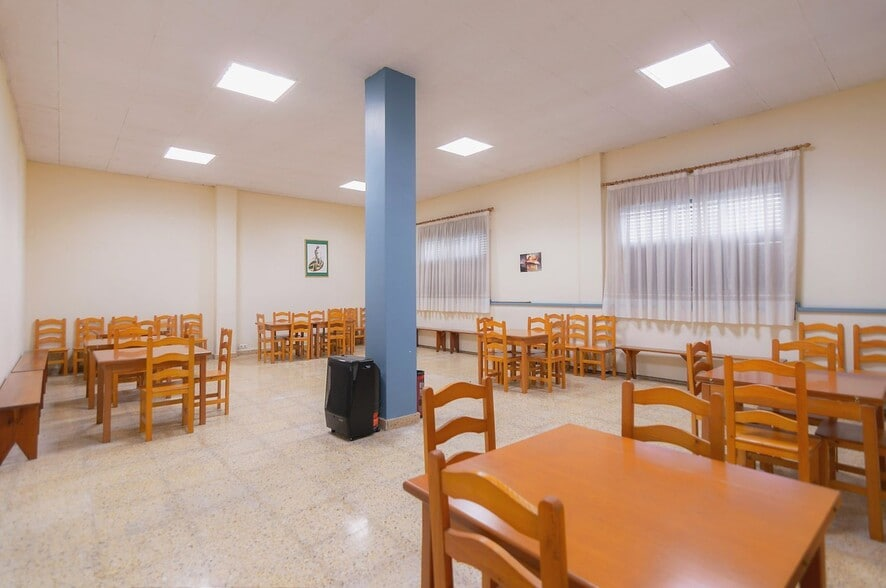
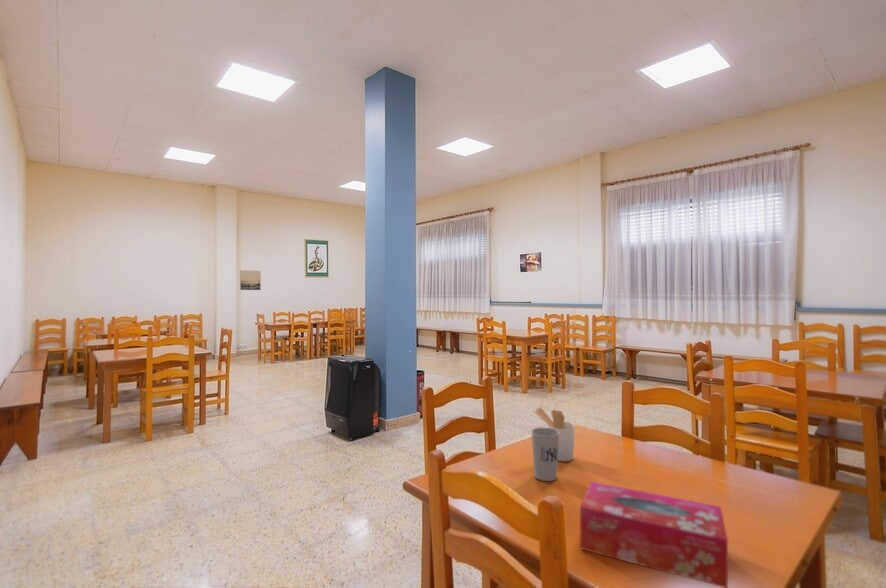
+ cup [530,427,559,482]
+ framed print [239,269,262,291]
+ tissue box [579,481,729,588]
+ utensil holder [533,407,576,462]
